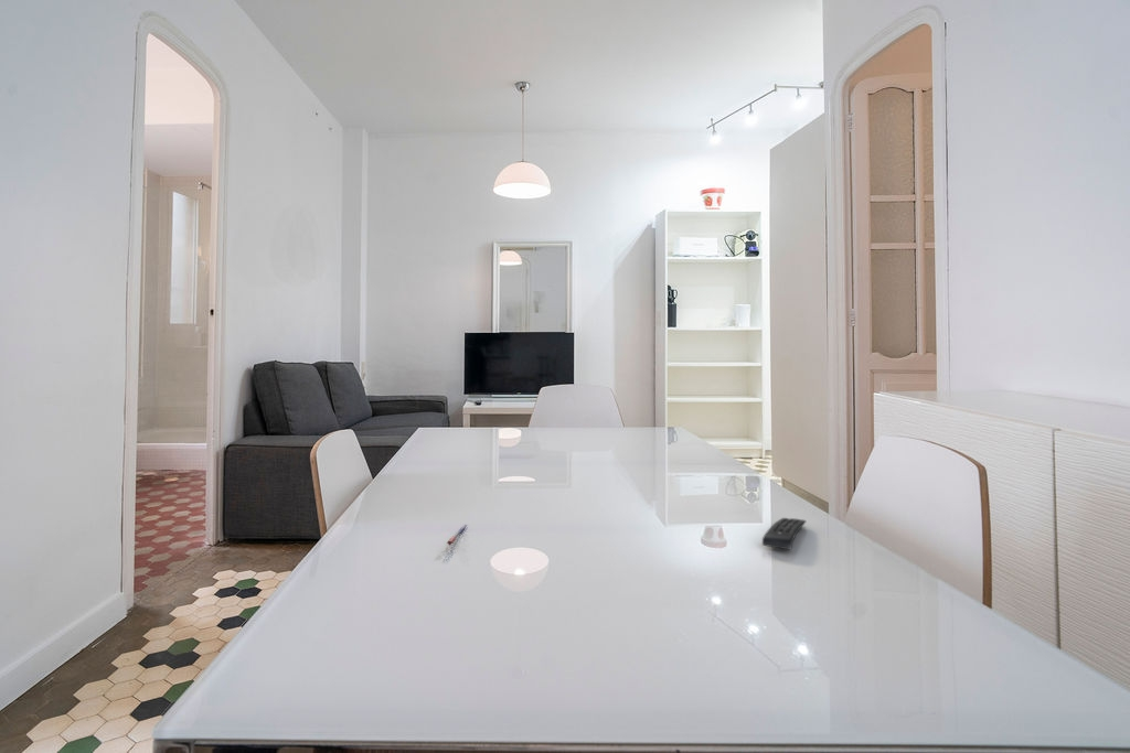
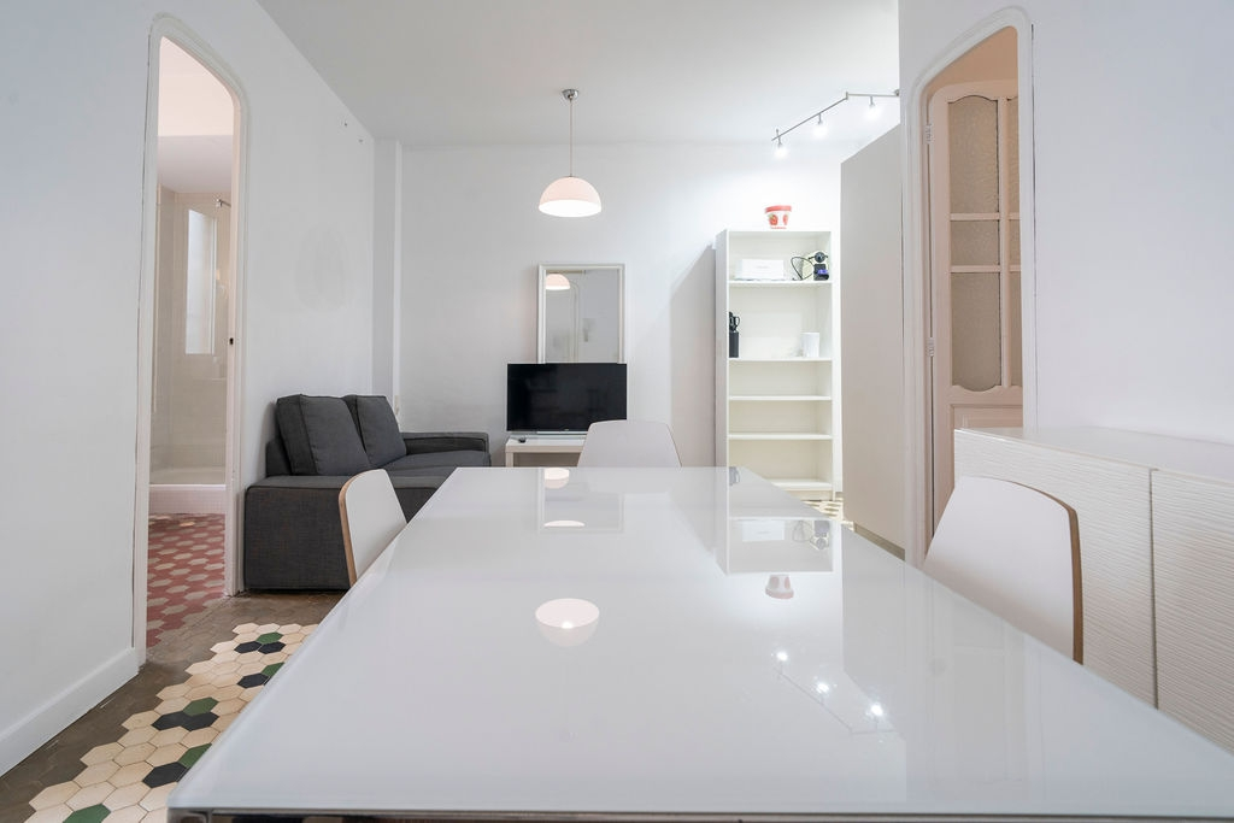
- remote control [761,517,807,550]
- pen [446,524,468,546]
